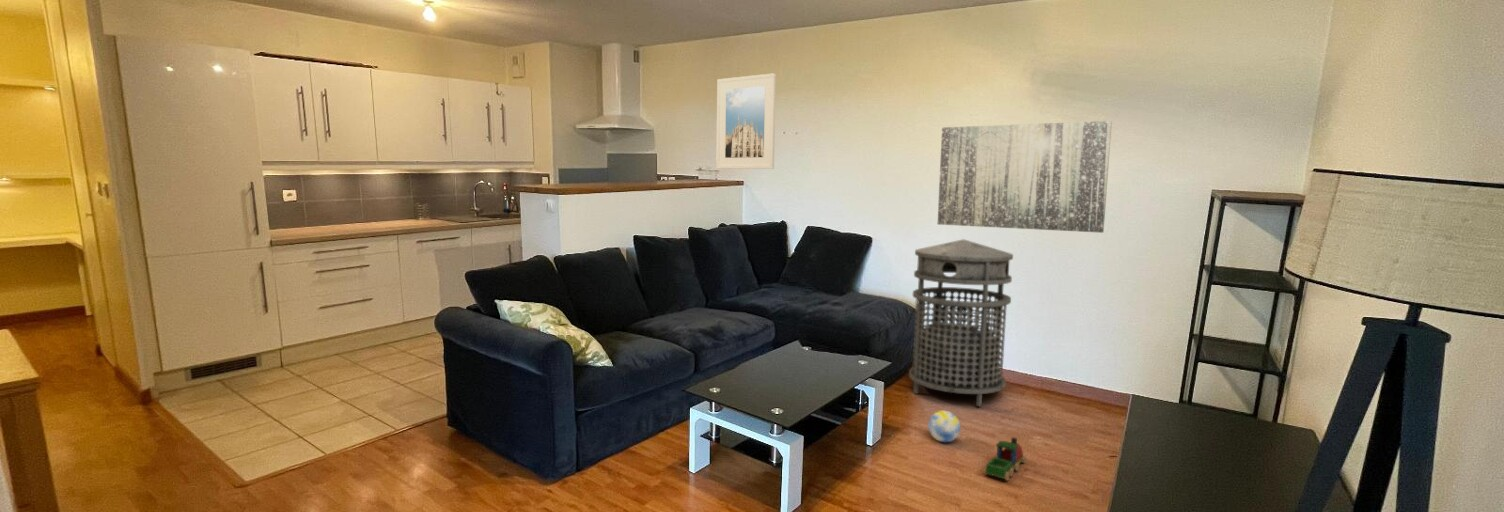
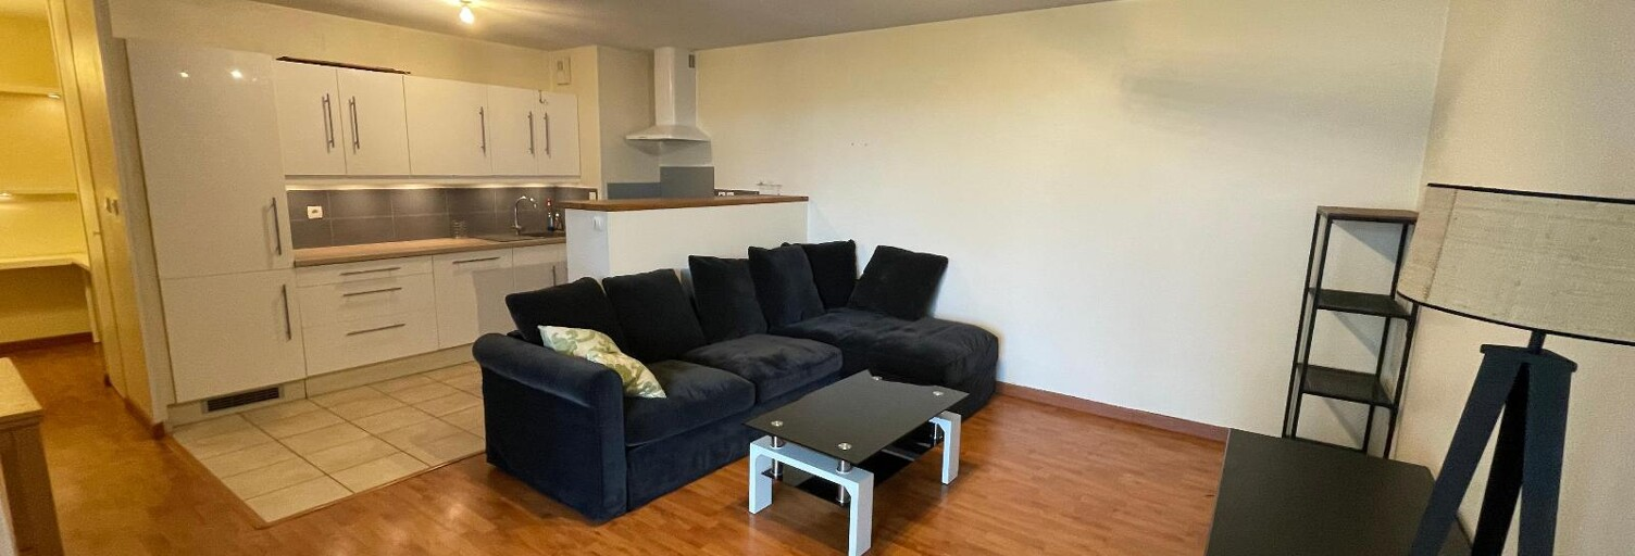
- decorative ball [927,409,961,443]
- trash can [908,238,1014,407]
- wall art [937,120,1113,234]
- toy train [983,436,1028,482]
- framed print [716,72,777,170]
